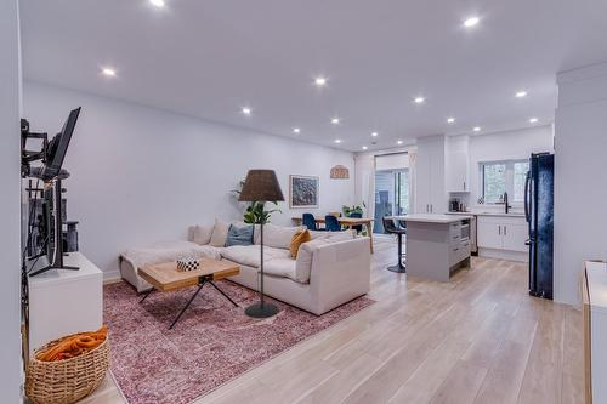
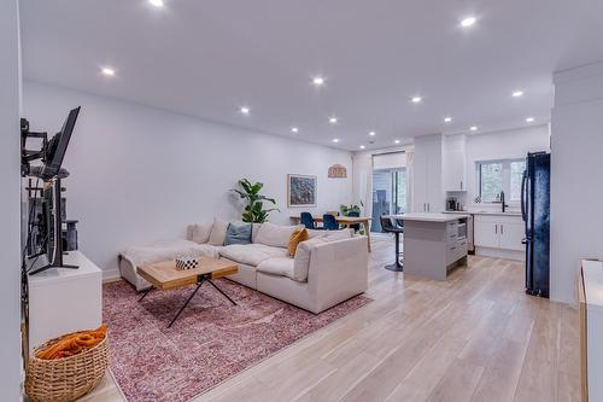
- floor lamp [237,169,287,318]
